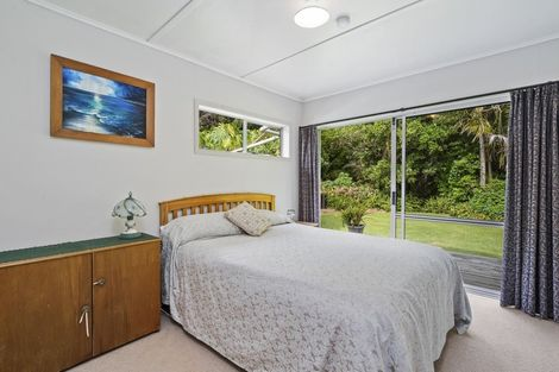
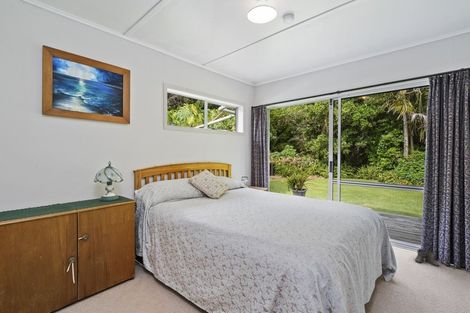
+ boots [414,248,440,267]
